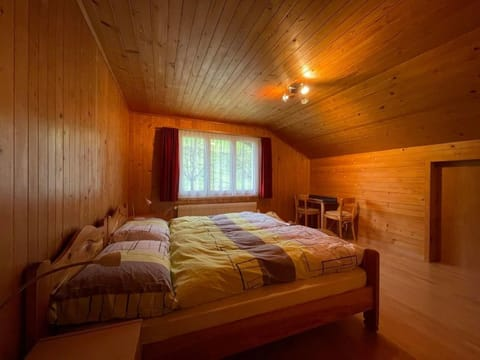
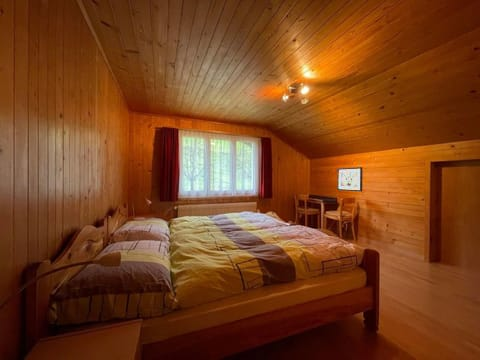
+ wall art [336,166,363,192]
